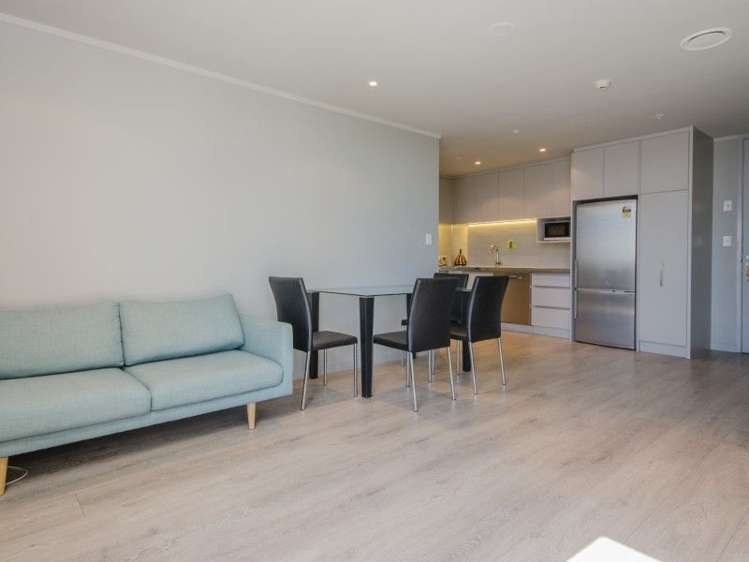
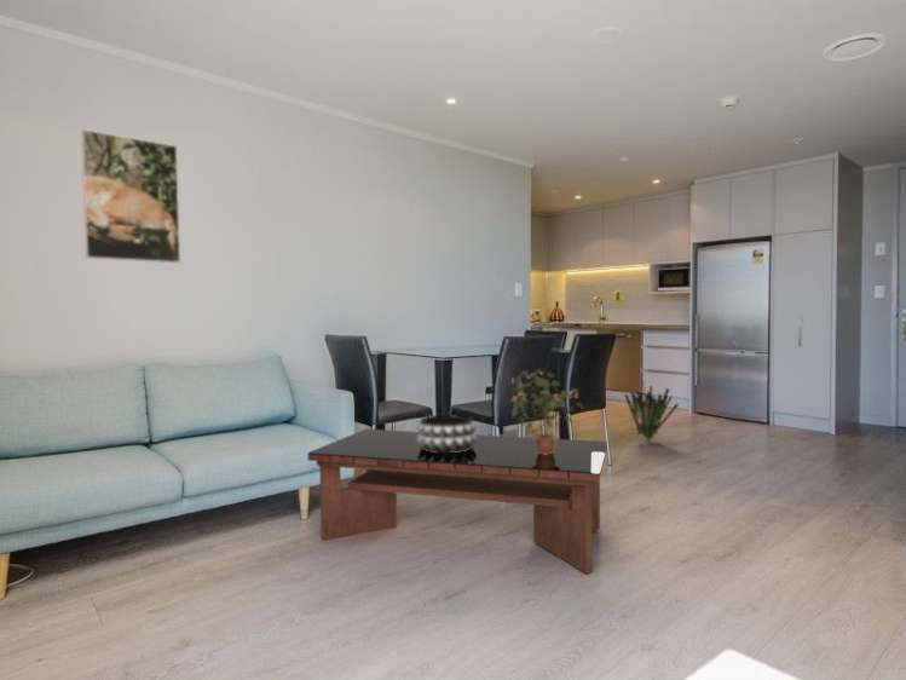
+ potted plant [506,367,584,455]
+ decorative plant [623,379,680,443]
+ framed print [80,128,181,264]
+ coffee table [306,428,608,575]
+ decorative bowl [416,414,478,453]
